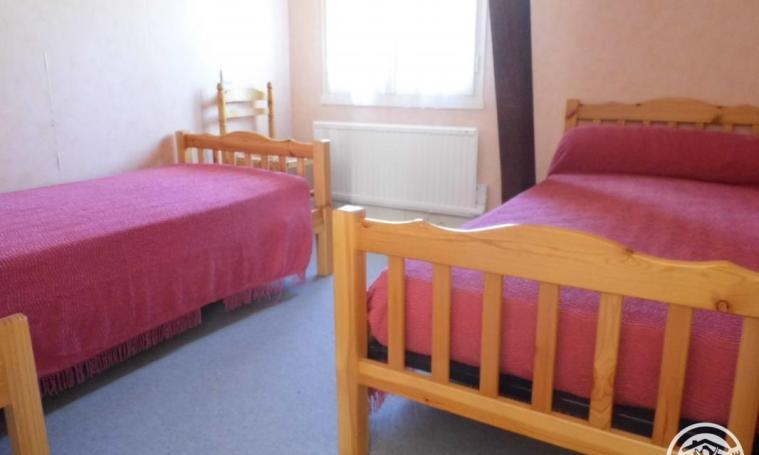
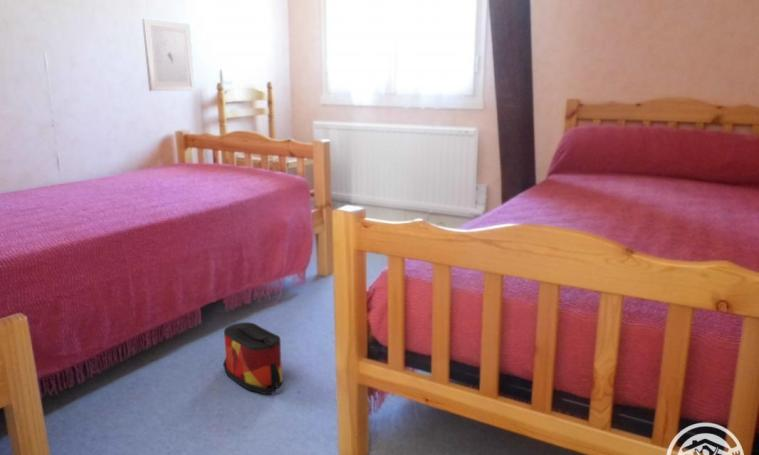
+ bag [222,321,284,395]
+ wall art [141,18,196,92]
